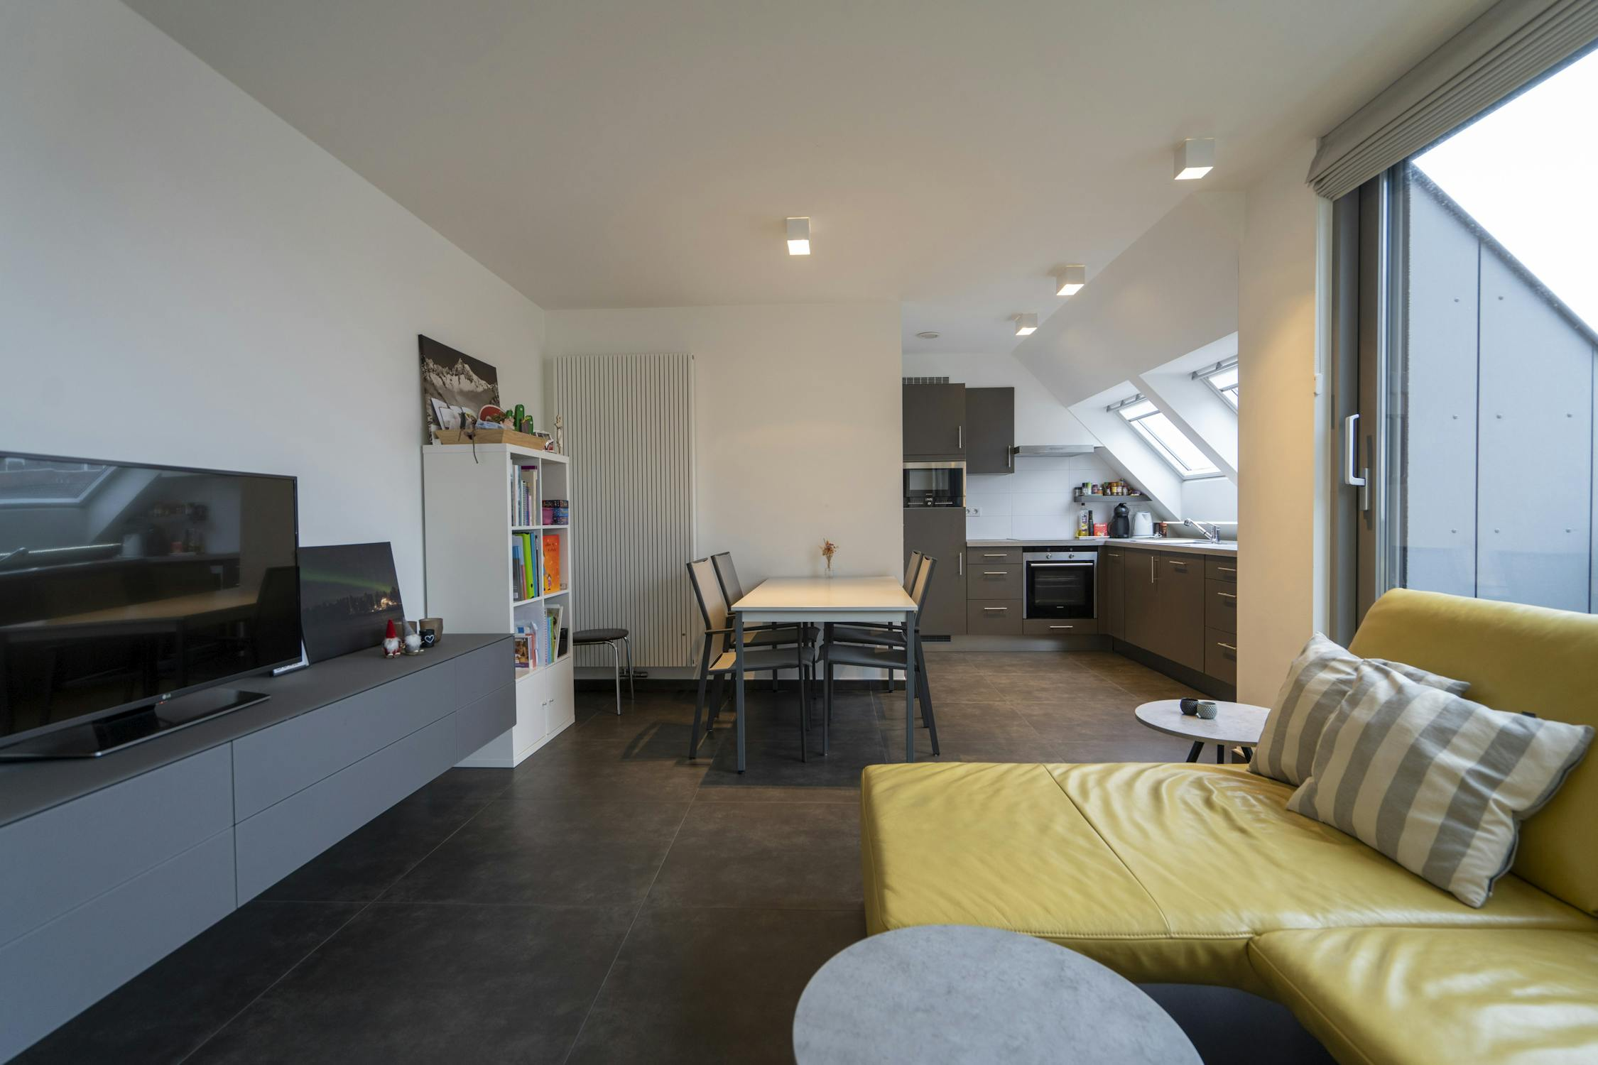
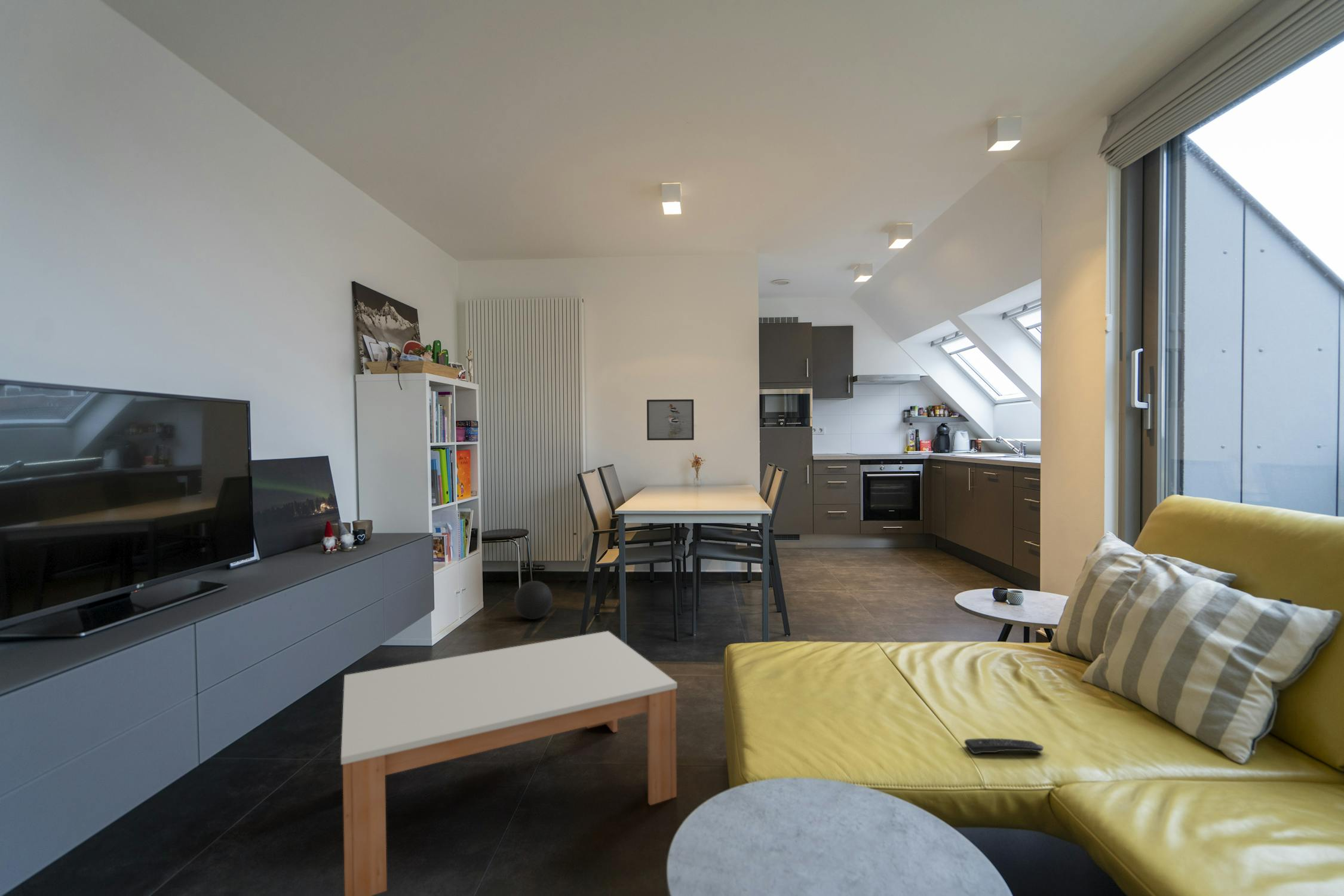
+ coffee table [340,630,678,896]
+ ball [514,580,553,620]
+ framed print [646,398,695,441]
+ remote control [963,738,1044,754]
